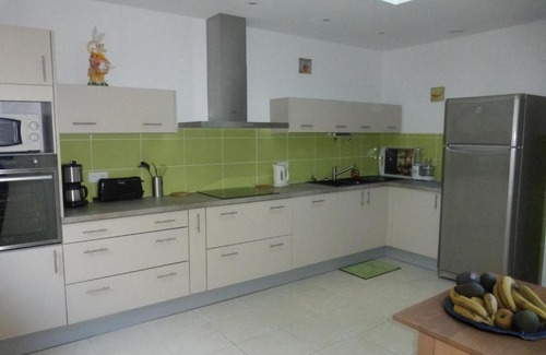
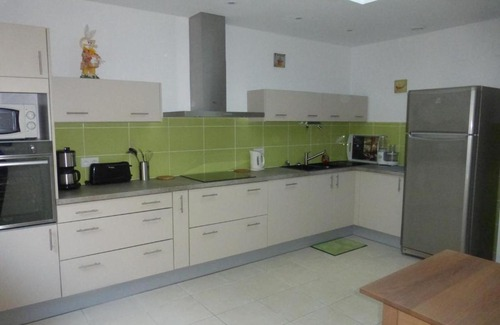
- fruit bowl [442,270,546,341]
